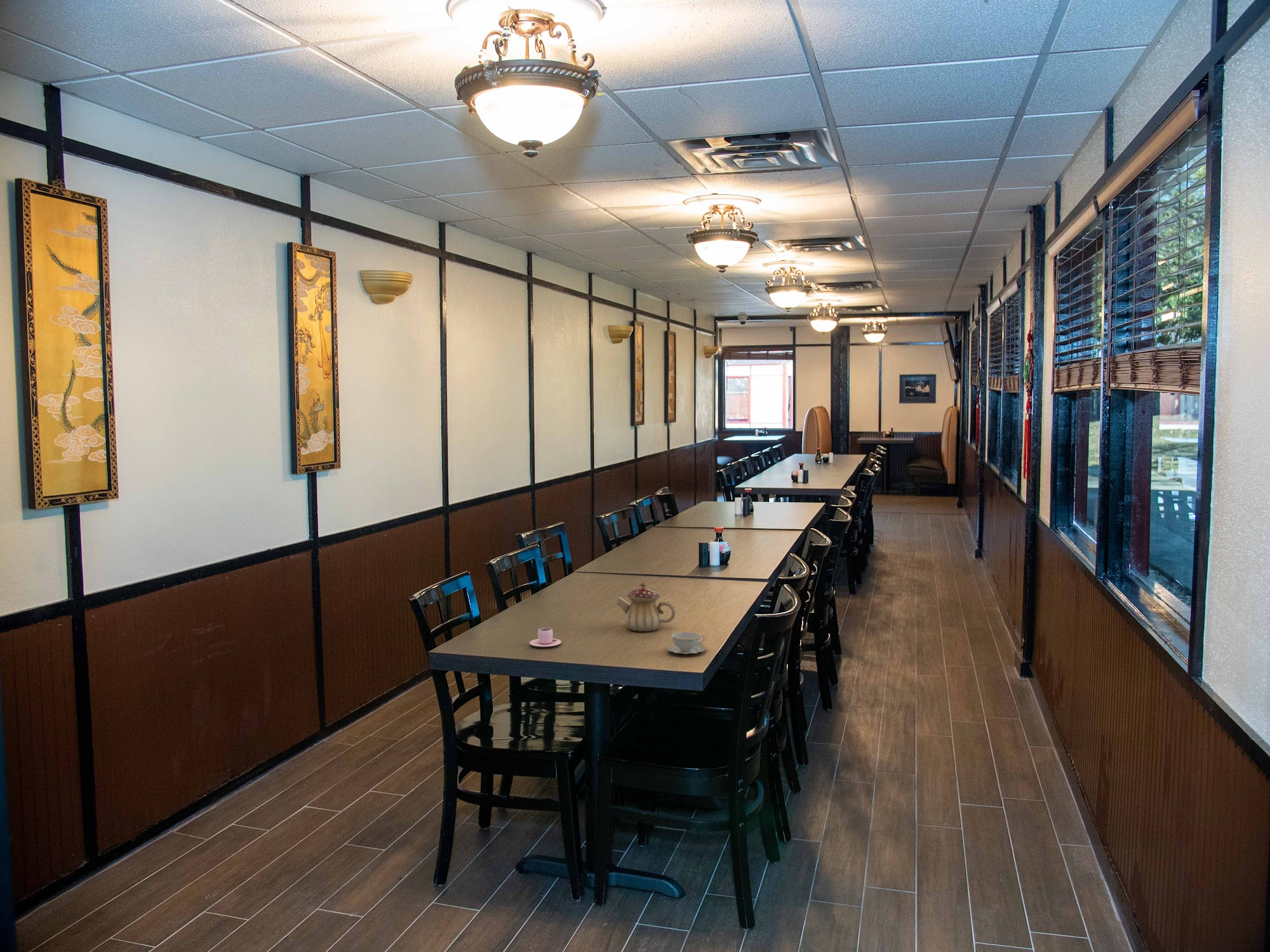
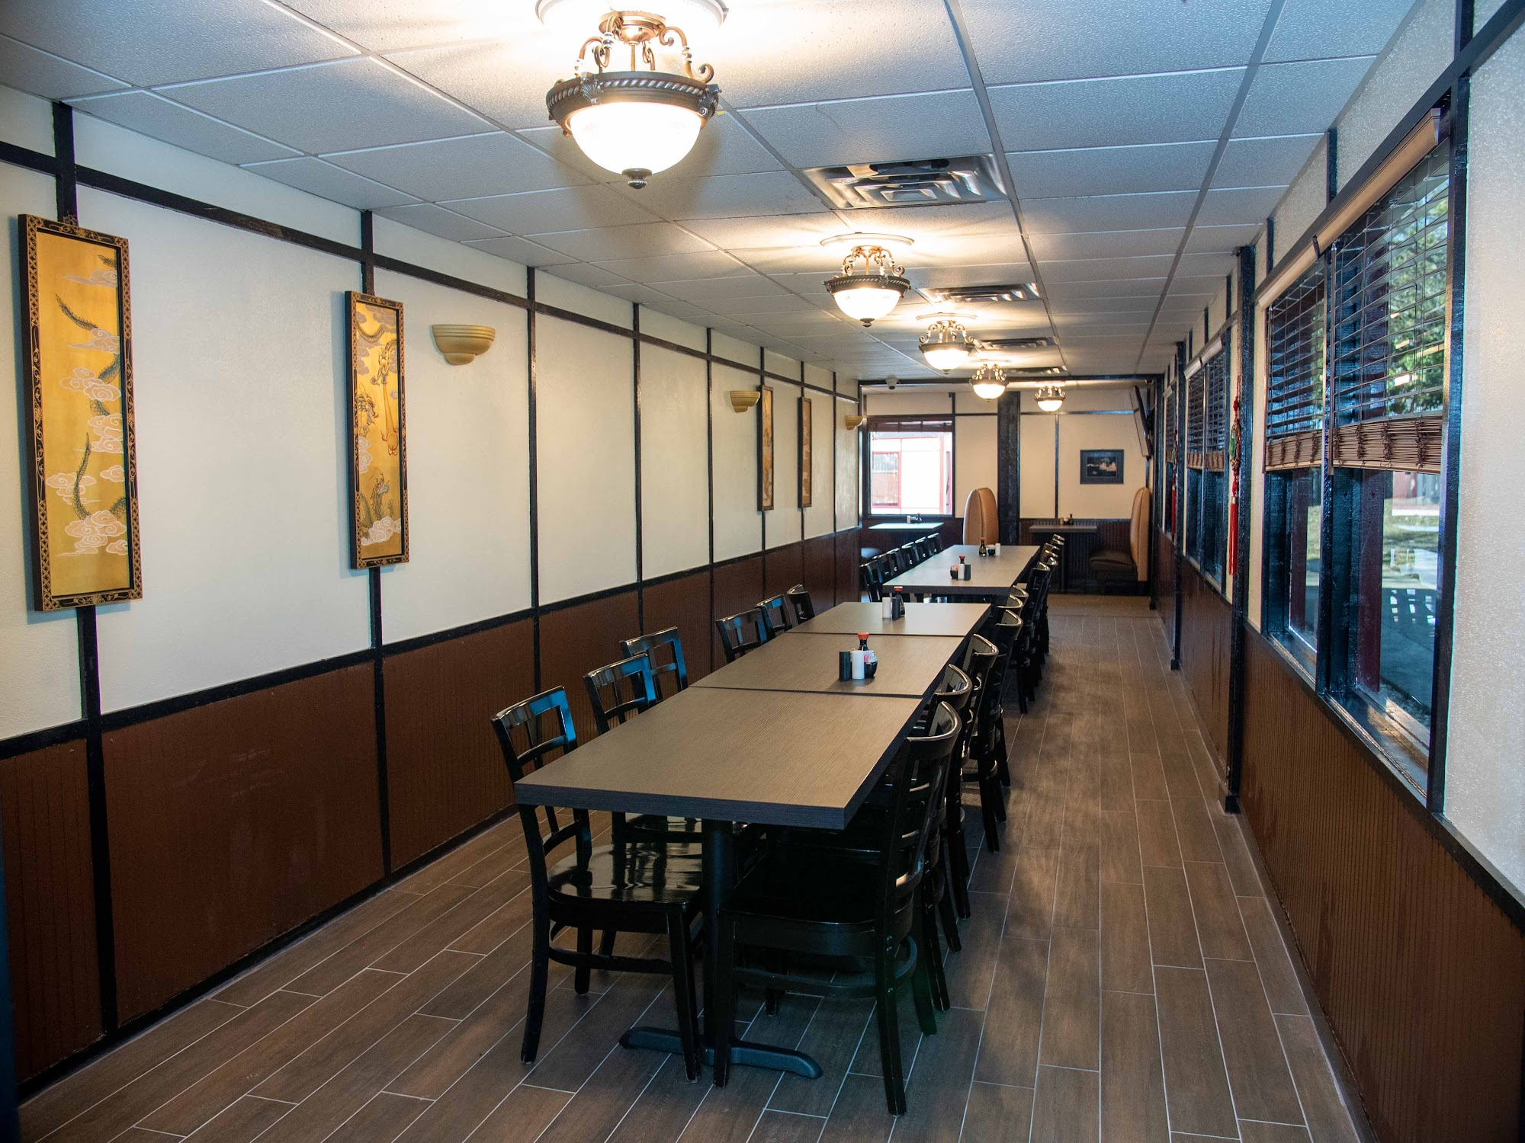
- teacup [529,627,562,647]
- teapot [617,582,676,632]
- chinaware [666,631,706,654]
